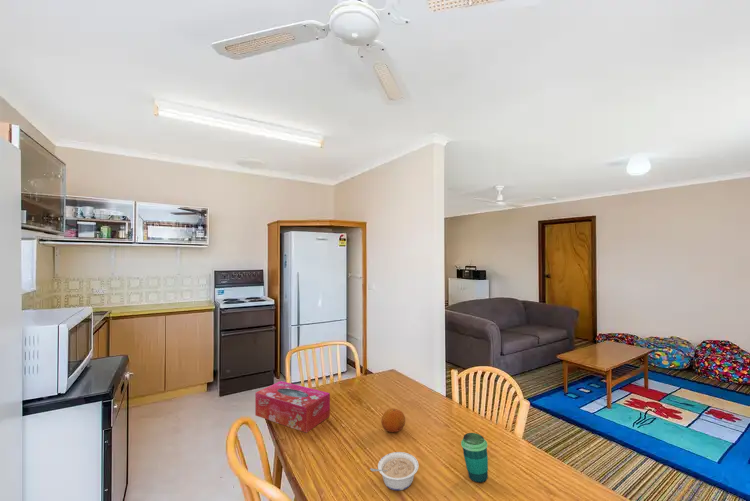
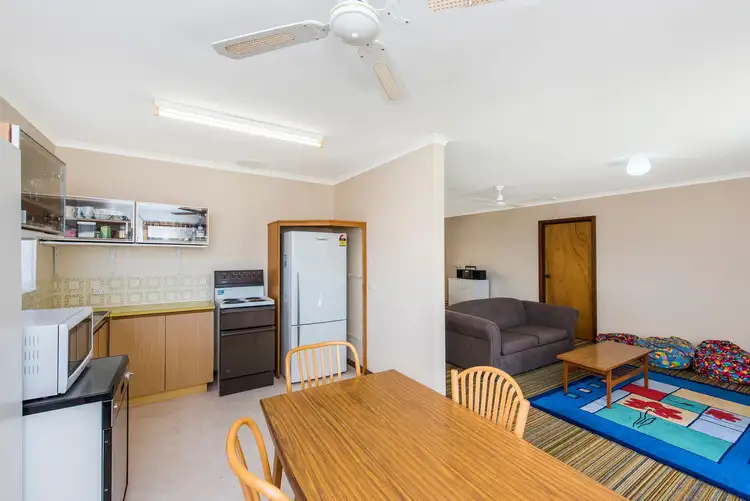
- cup [460,432,489,484]
- legume [369,451,420,492]
- tissue box [254,380,331,434]
- fruit [380,407,406,433]
